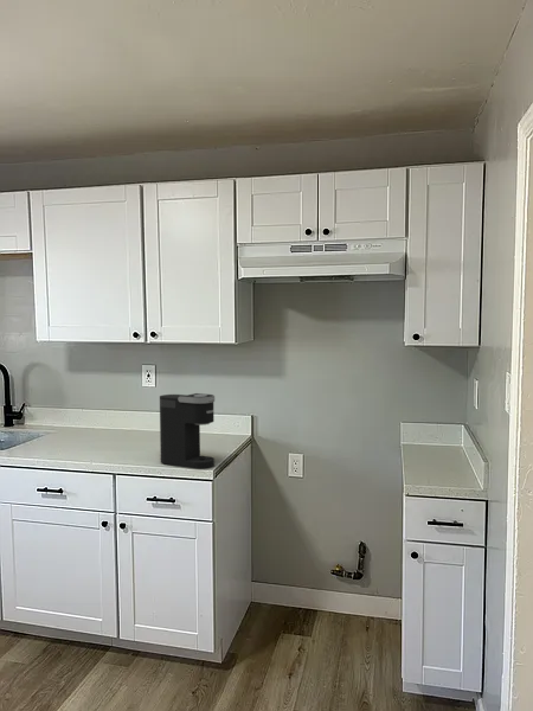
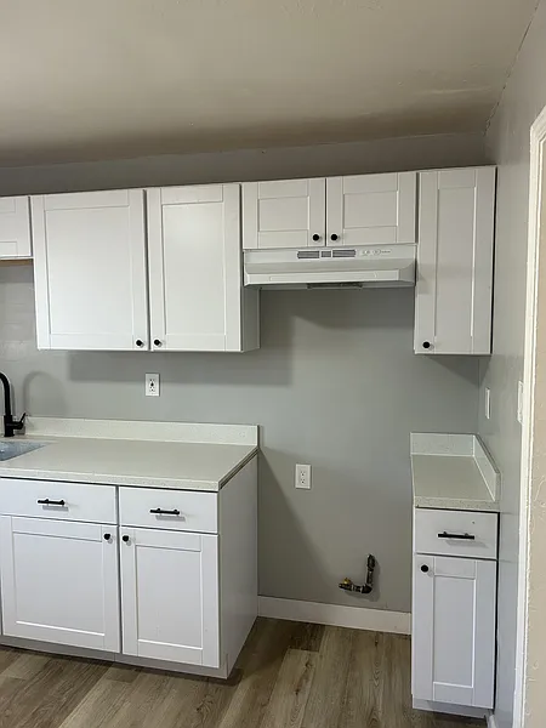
- coffee maker [159,392,216,470]
